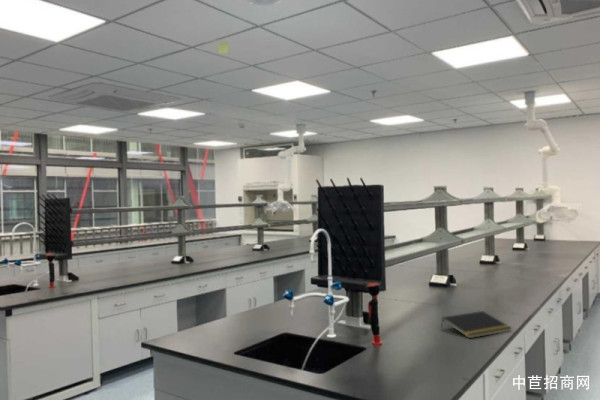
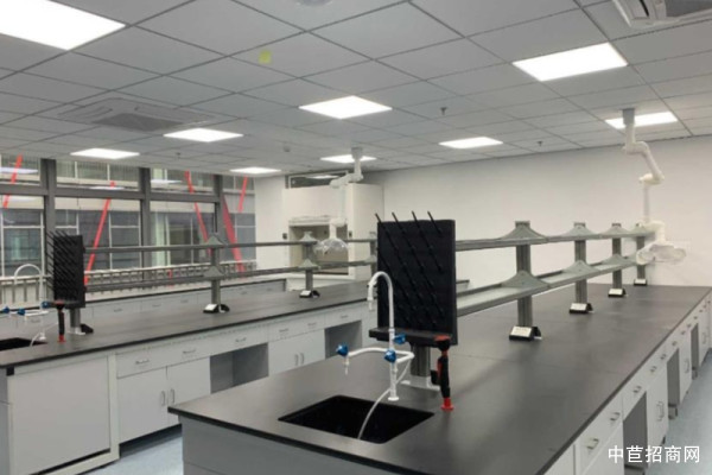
- notepad [440,310,513,339]
